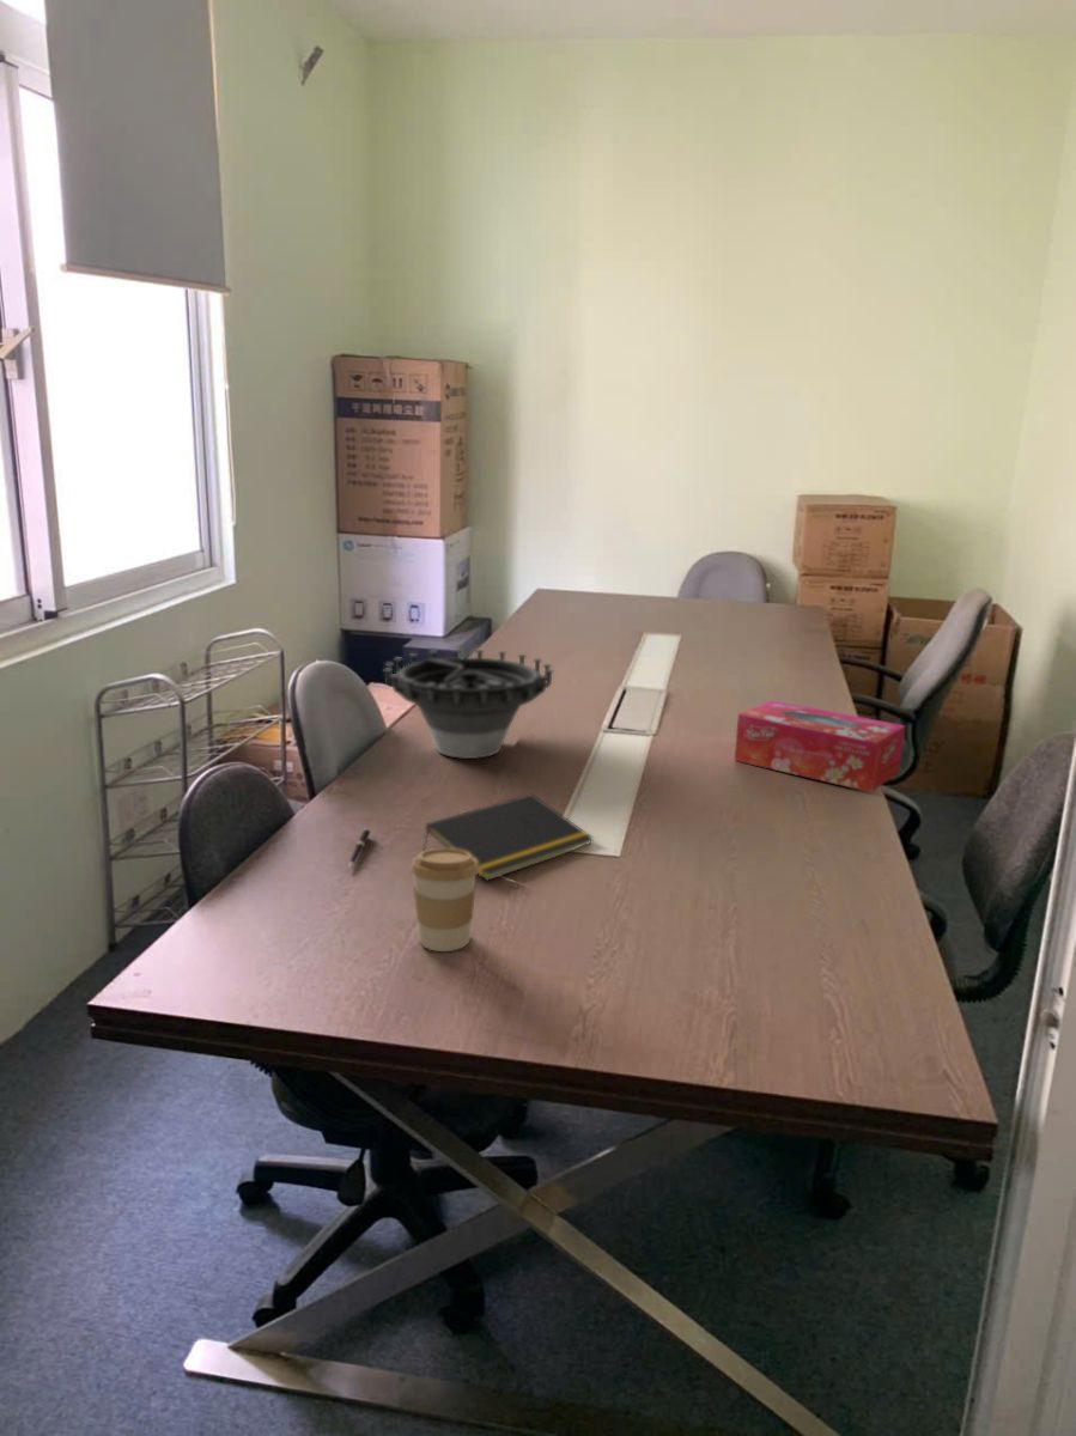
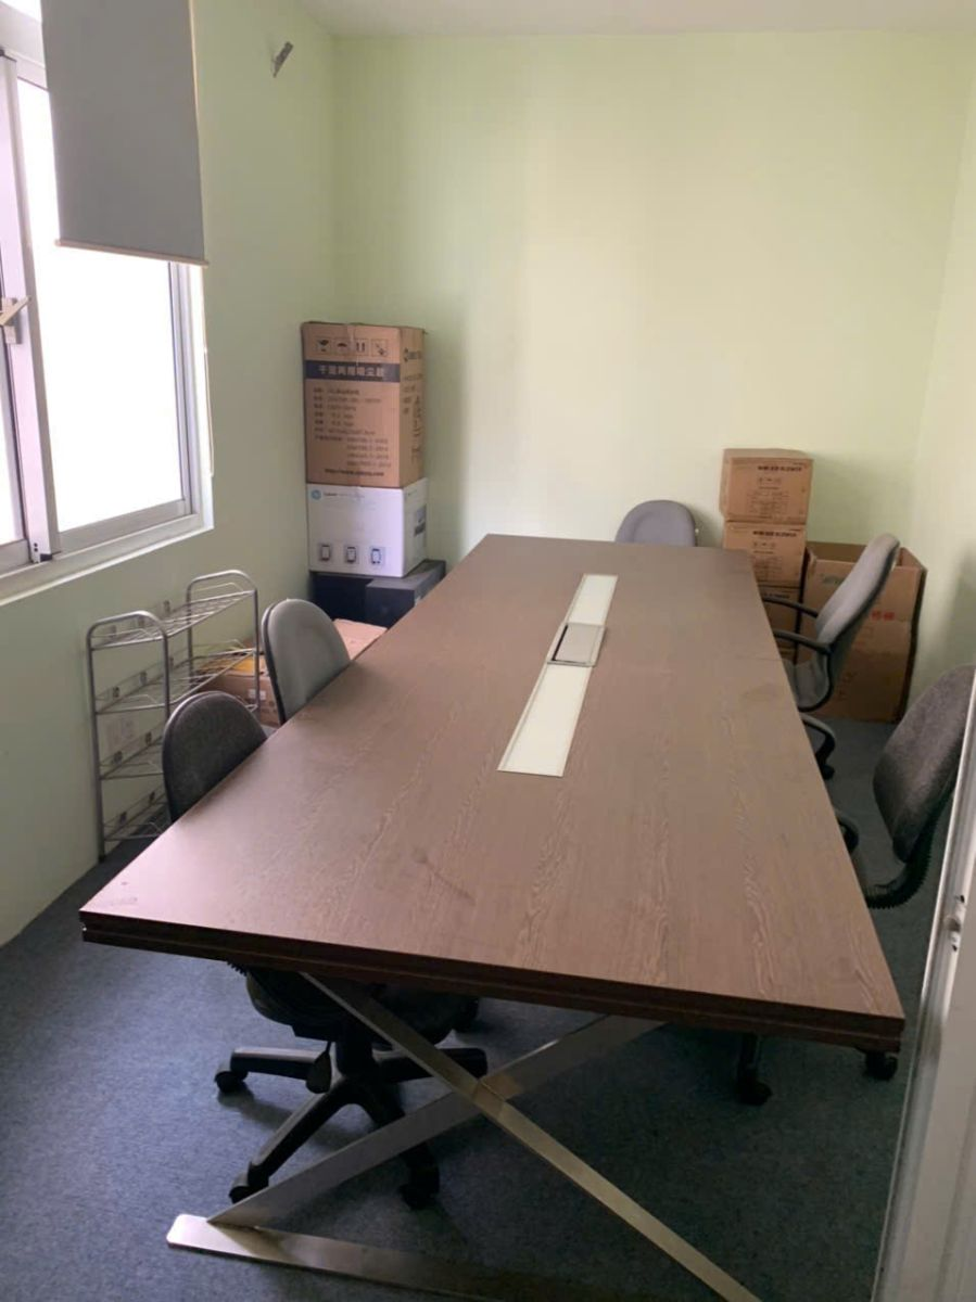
- tissue box [734,699,906,793]
- speaker [383,649,555,760]
- pen [347,827,371,870]
- coffee cup [409,847,479,953]
- notepad [423,793,595,882]
